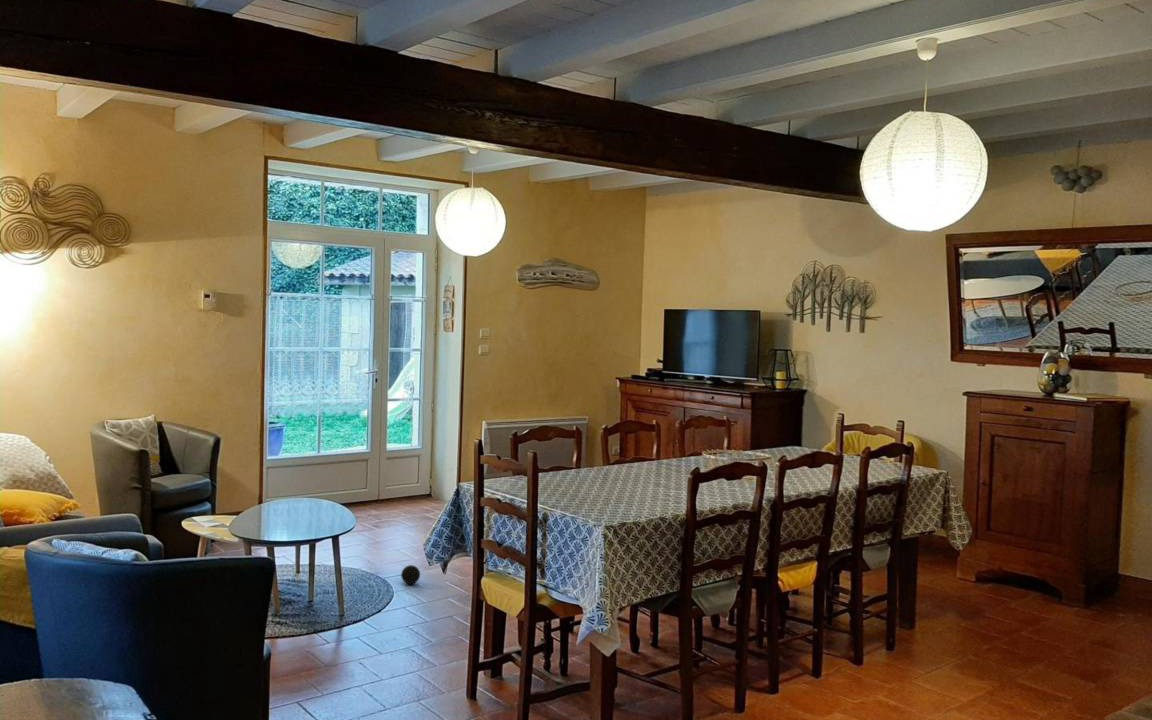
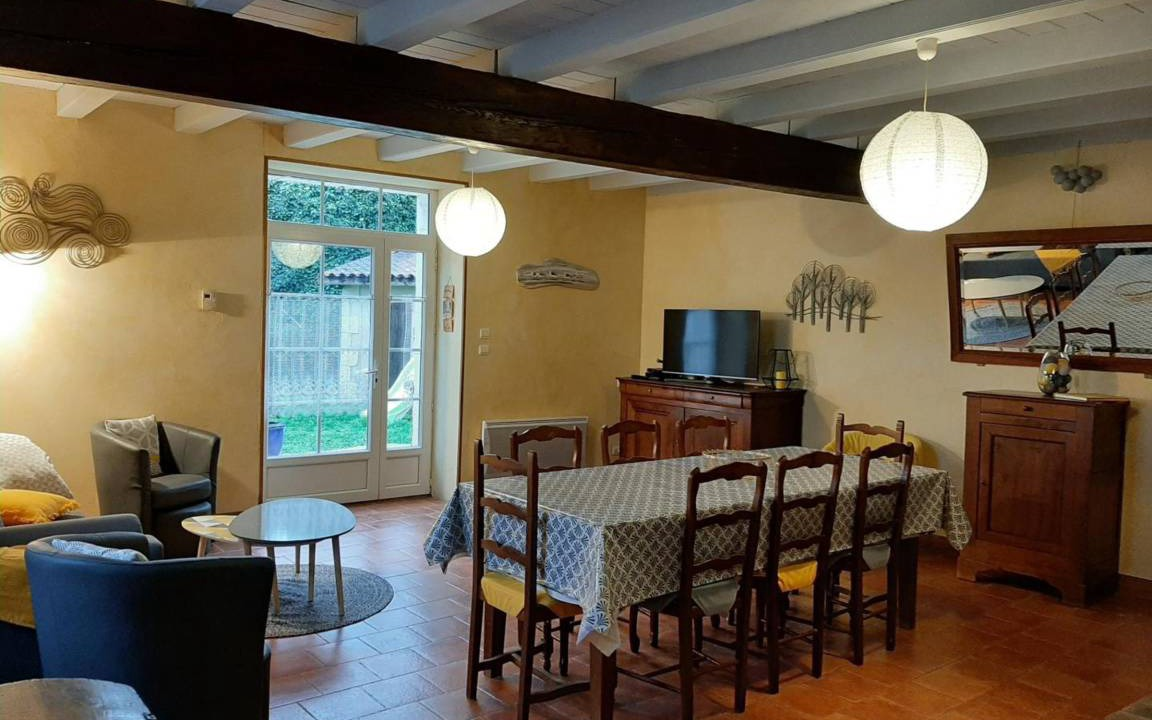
- decorative ball [400,564,421,585]
